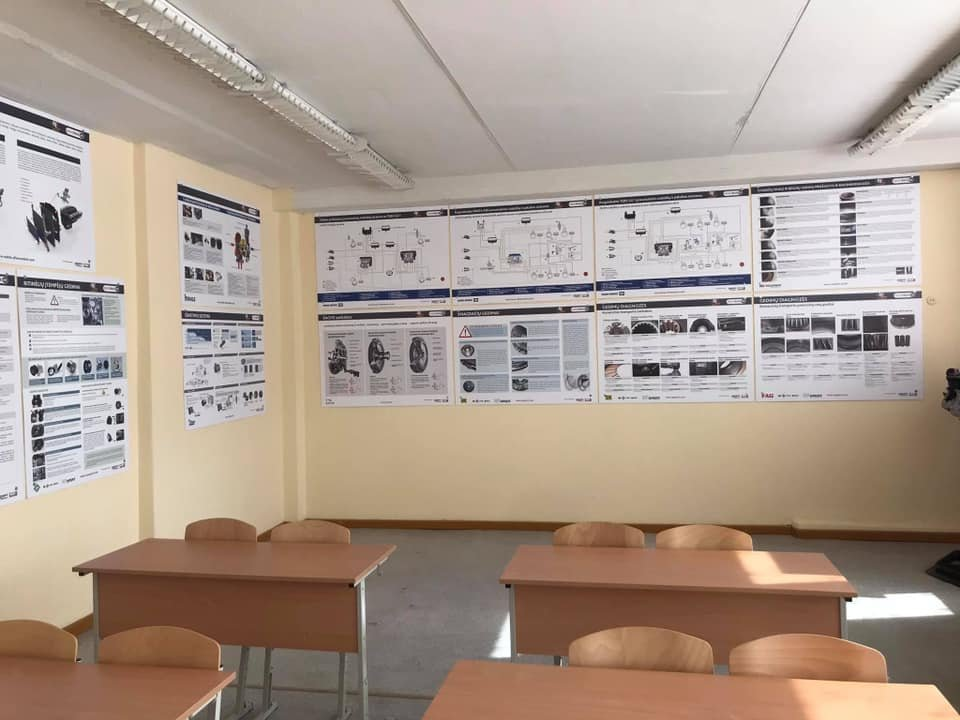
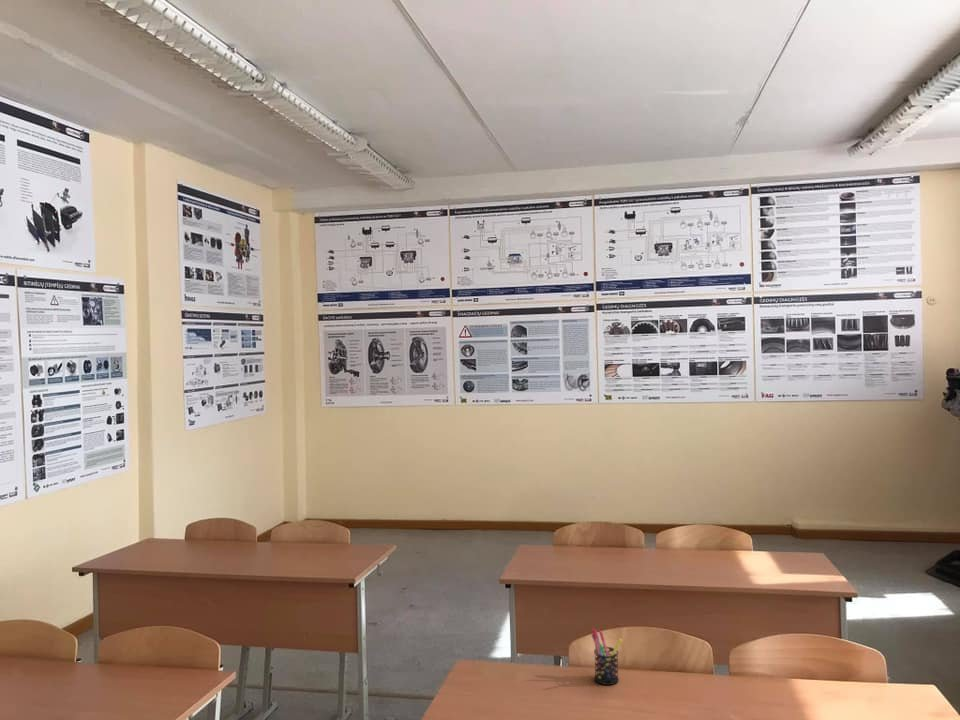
+ pen holder [590,628,623,686]
